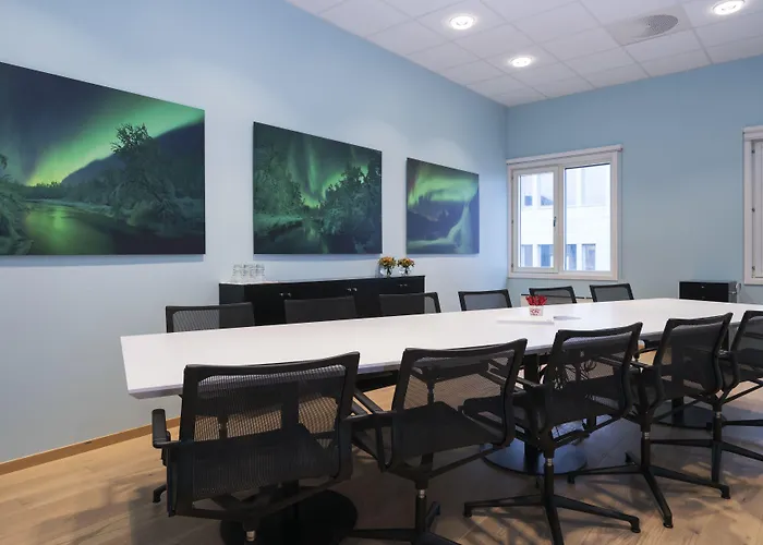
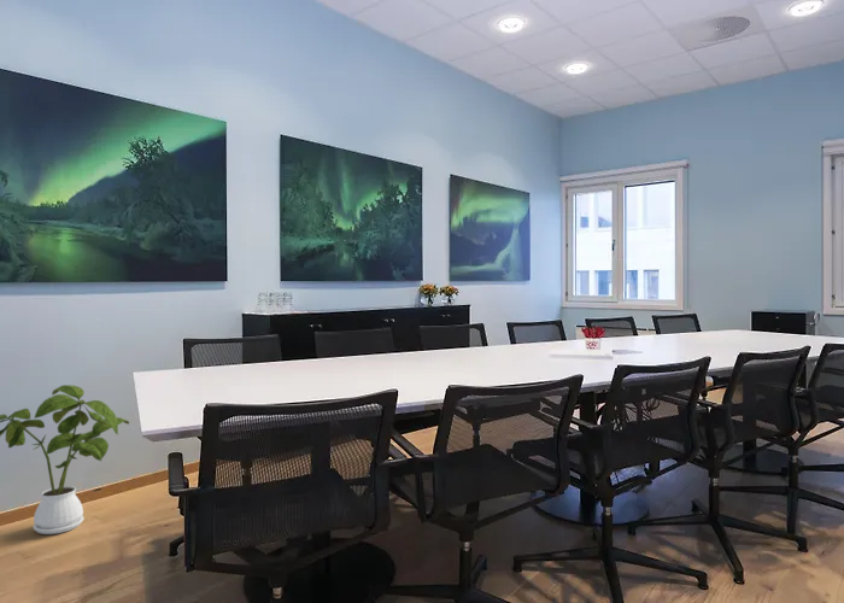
+ house plant [0,384,130,535]
